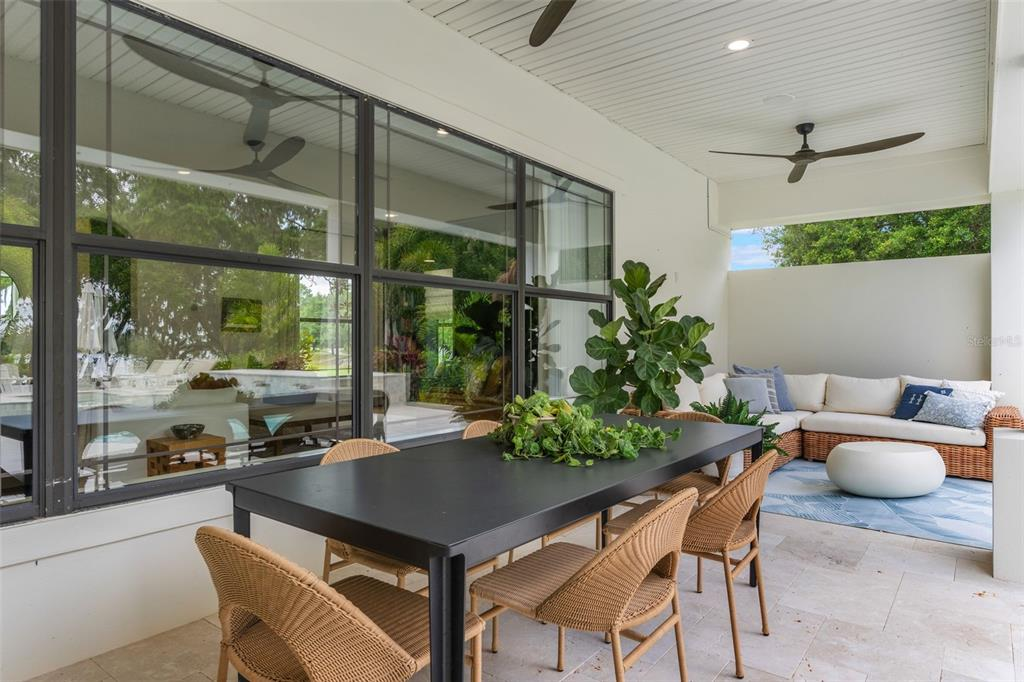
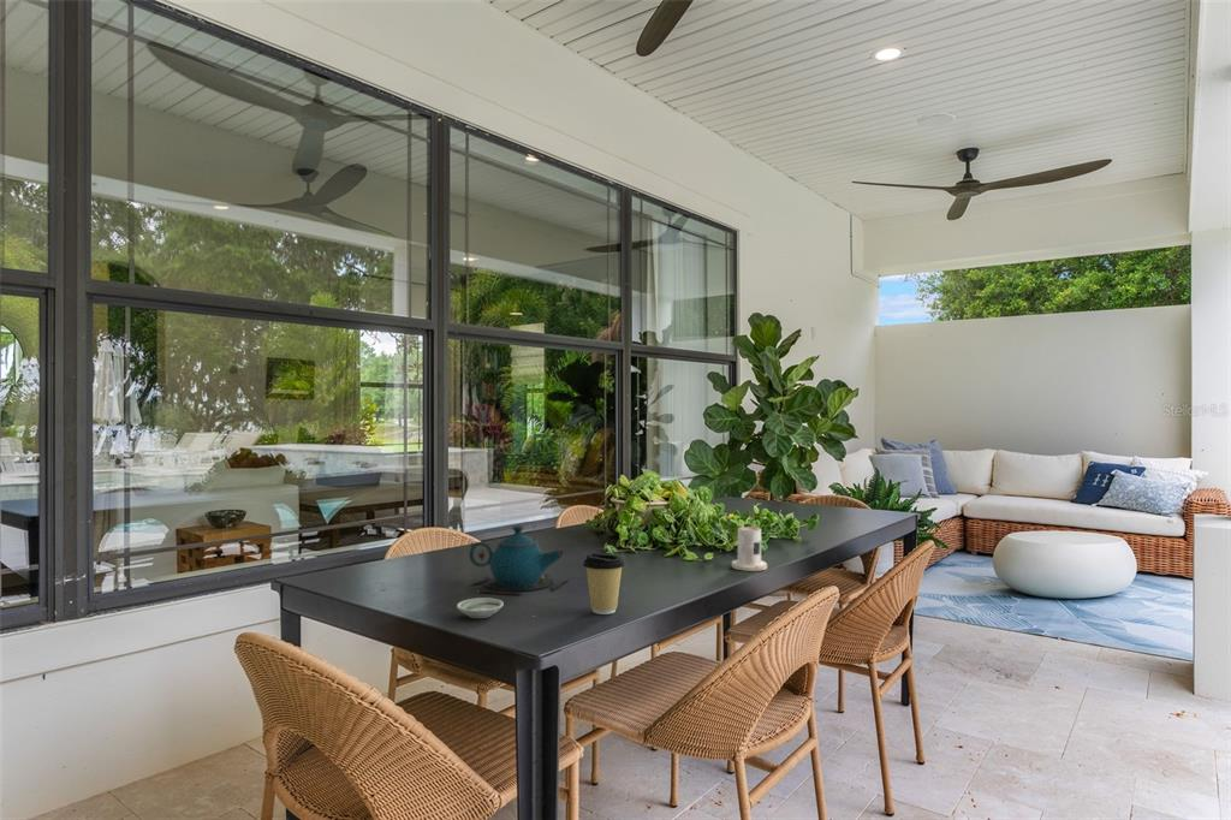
+ saucer [456,596,505,619]
+ candle [731,522,768,572]
+ teapot [468,524,569,596]
+ coffee cup [582,552,626,616]
